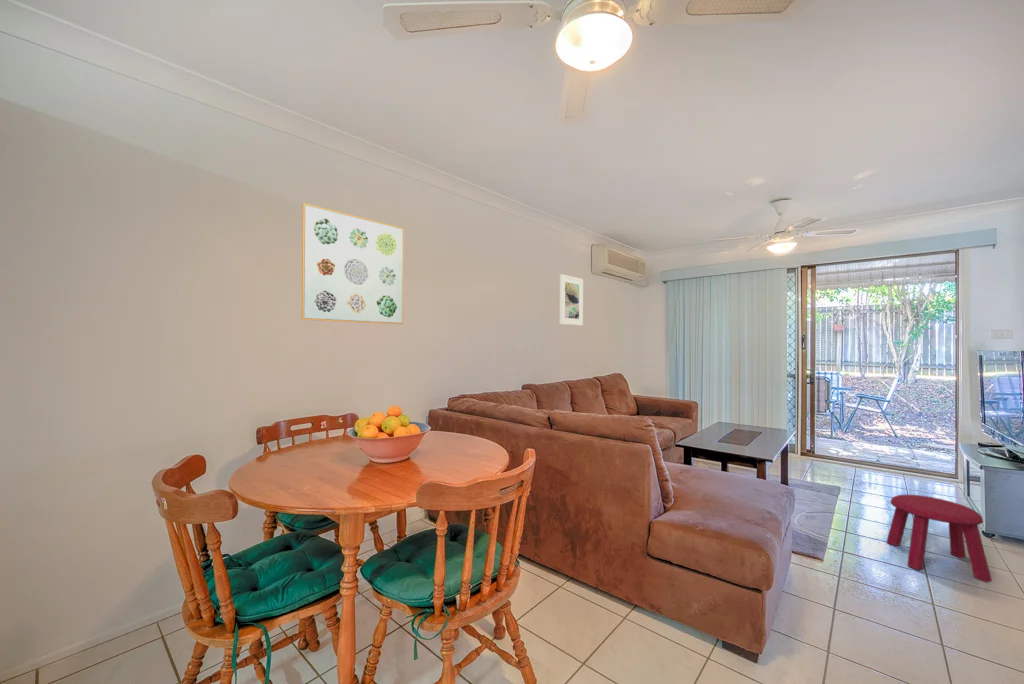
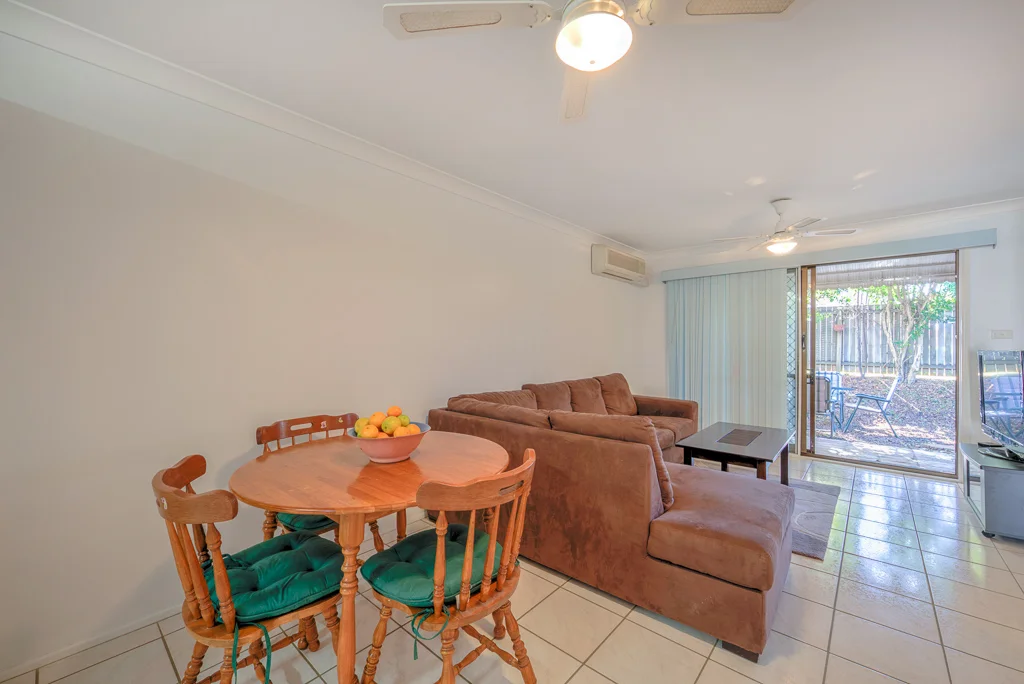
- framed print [559,273,584,327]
- wall art [301,202,405,325]
- stool [885,494,993,584]
